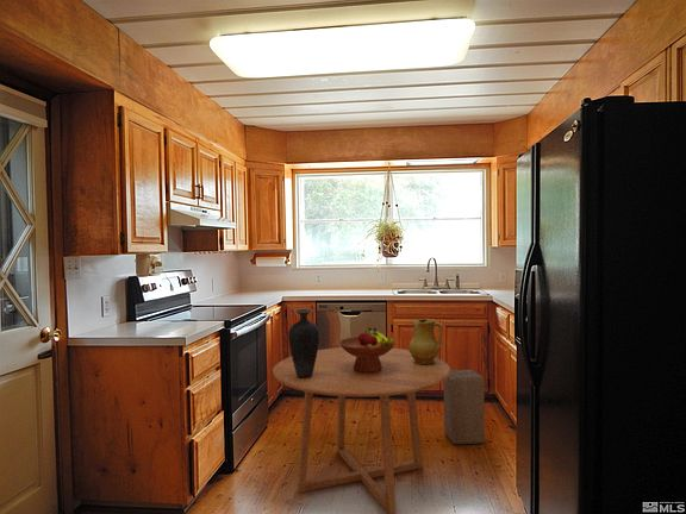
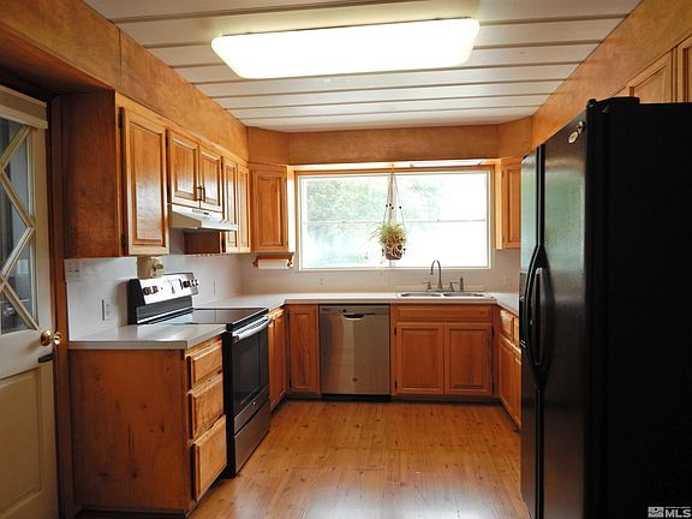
- fruit bowl [337,326,398,372]
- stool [443,369,486,445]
- vase [287,308,320,378]
- dining table [272,346,451,514]
- pitcher [407,318,444,364]
